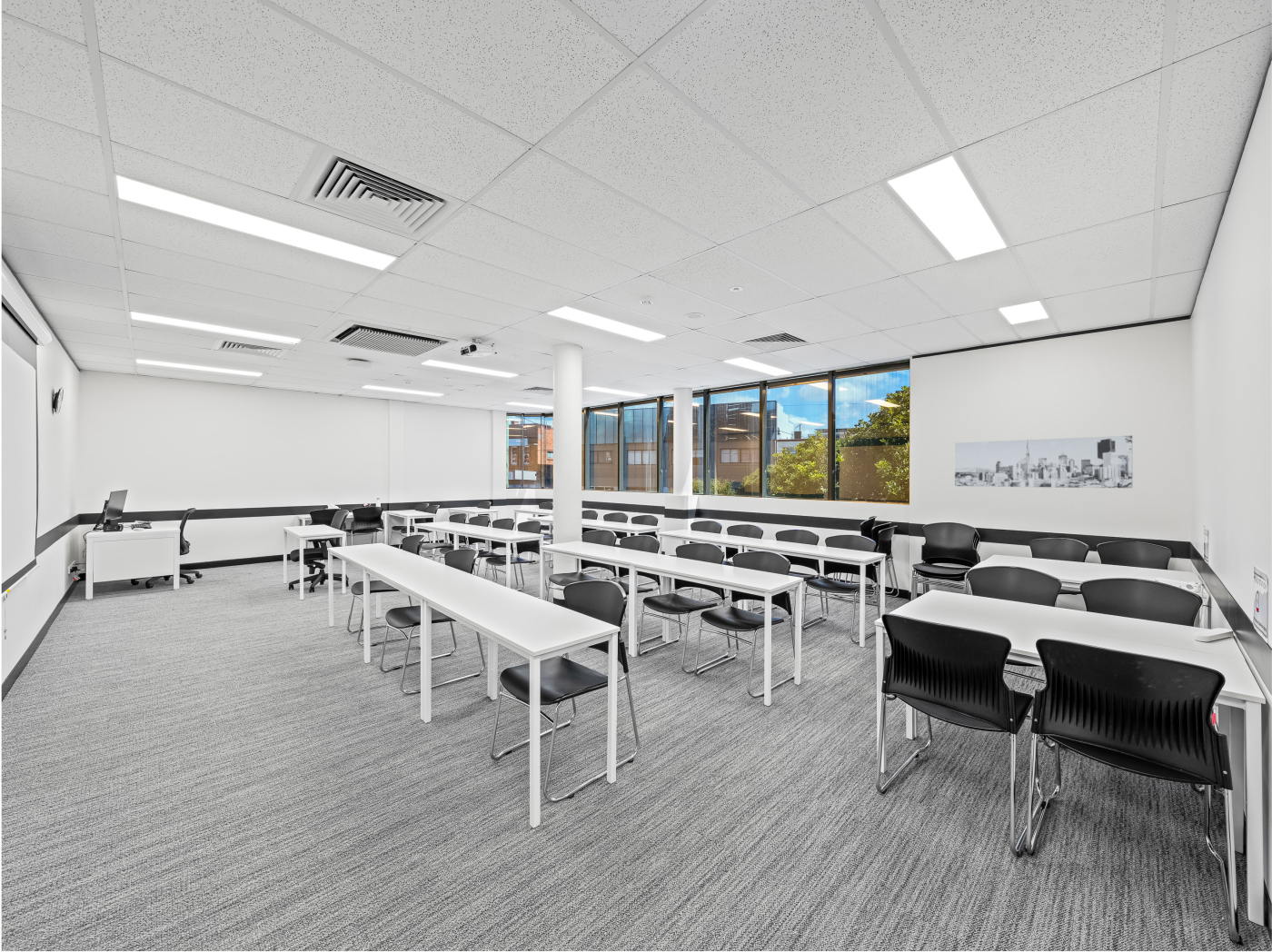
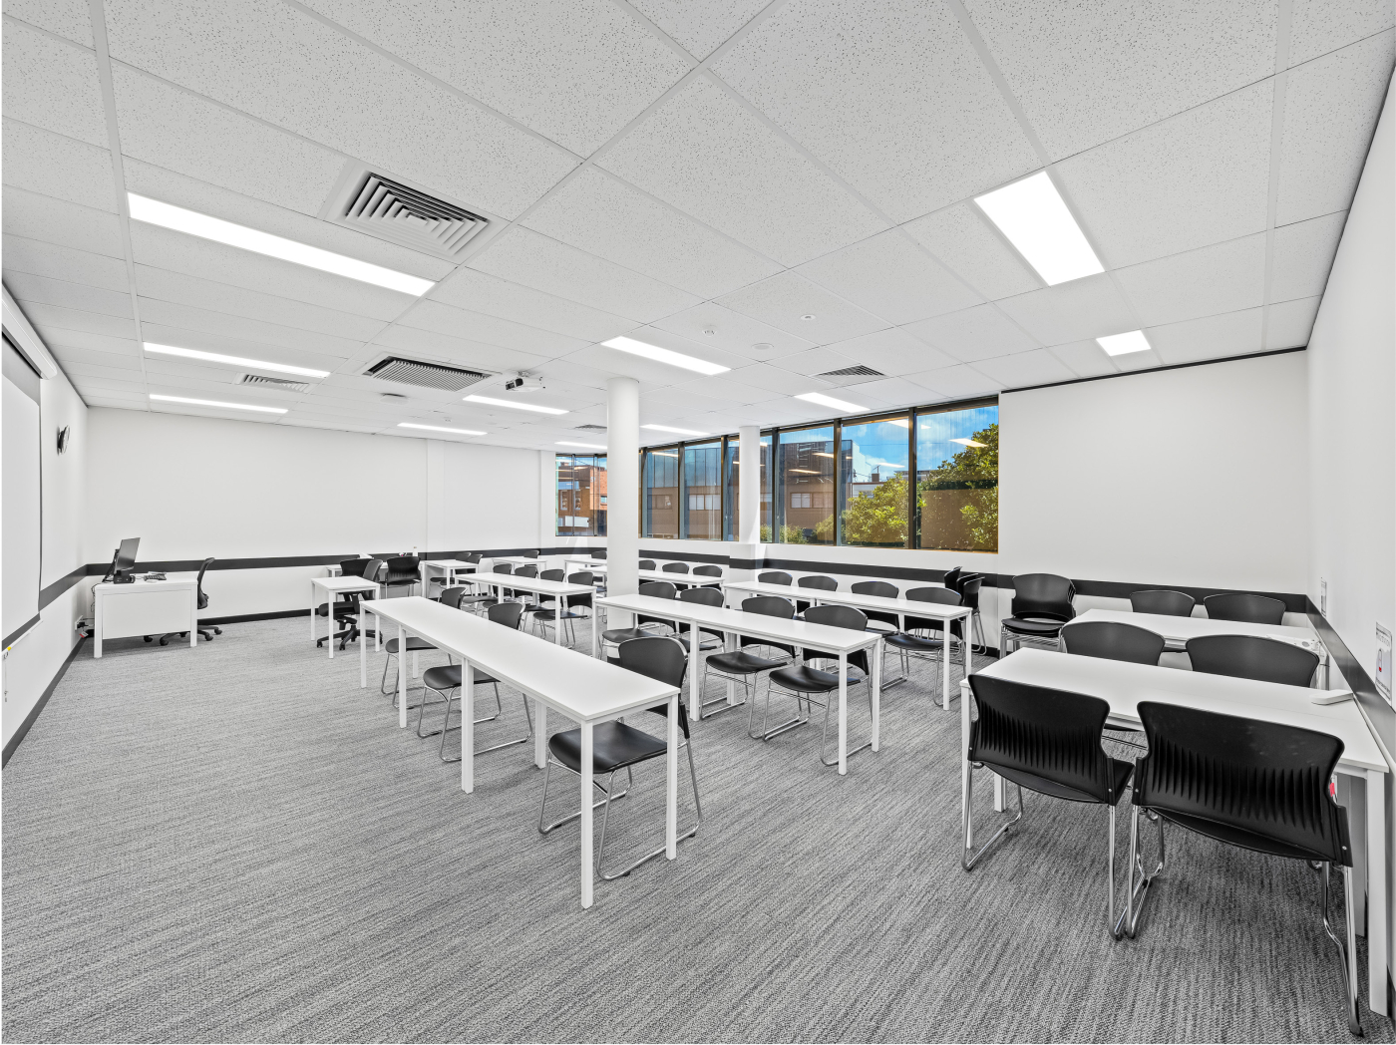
- wall art [954,435,1133,489]
